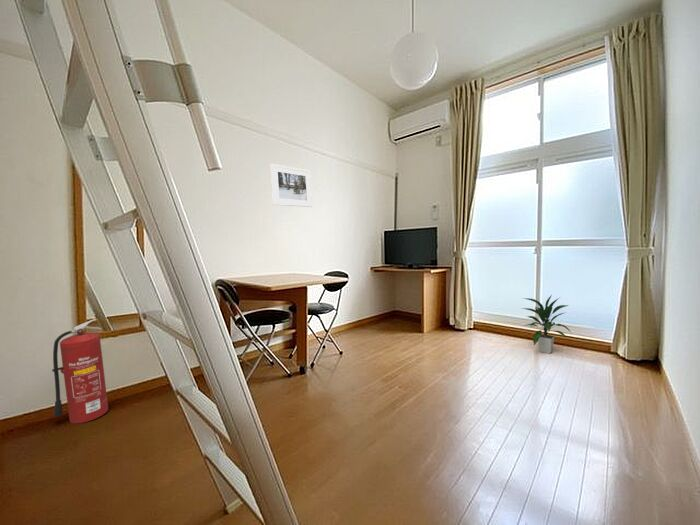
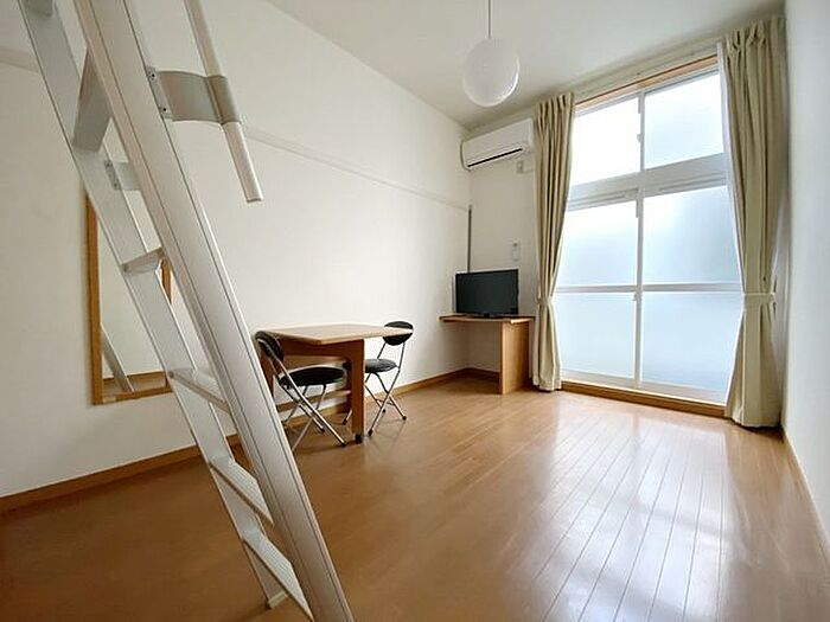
- fire extinguisher [51,318,109,424]
- indoor plant [520,294,574,355]
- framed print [270,163,313,208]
